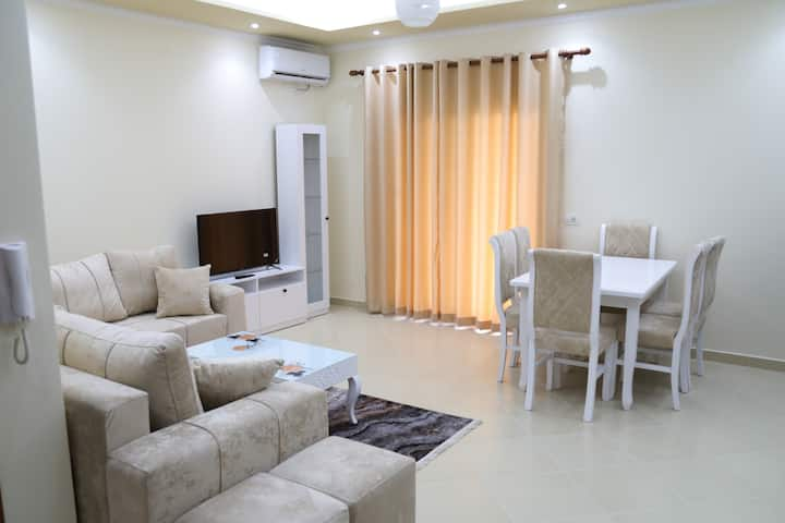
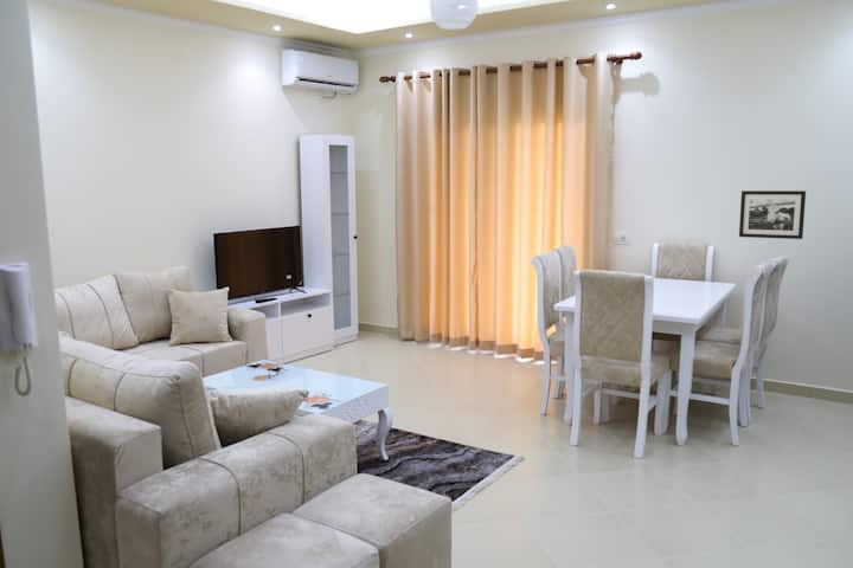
+ picture frame [738,189,807,240]
